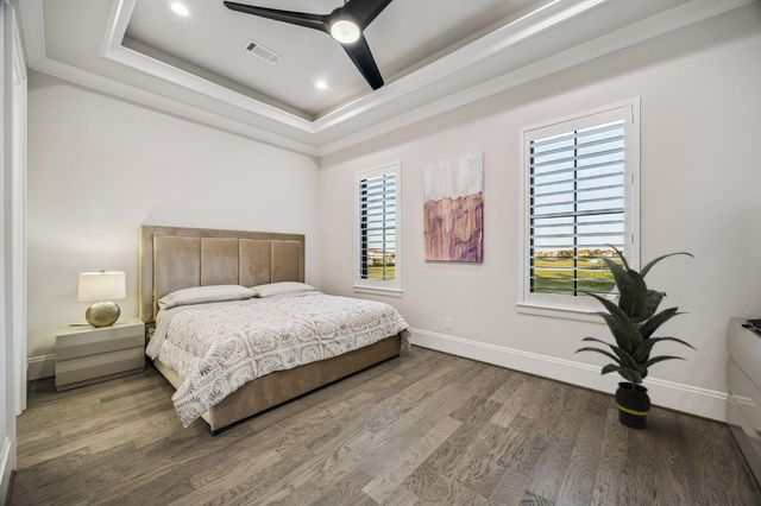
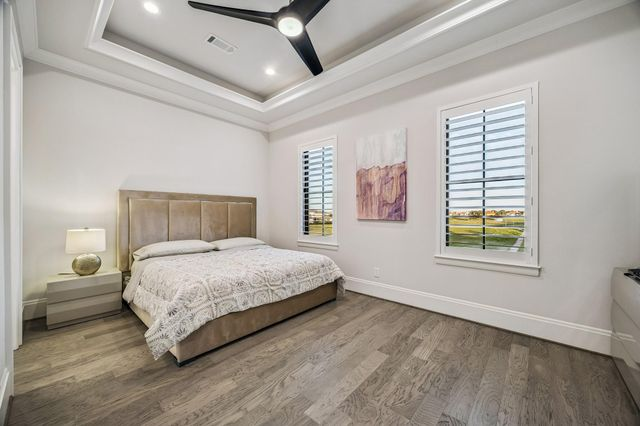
- indoor plant [560,242,698,430]
